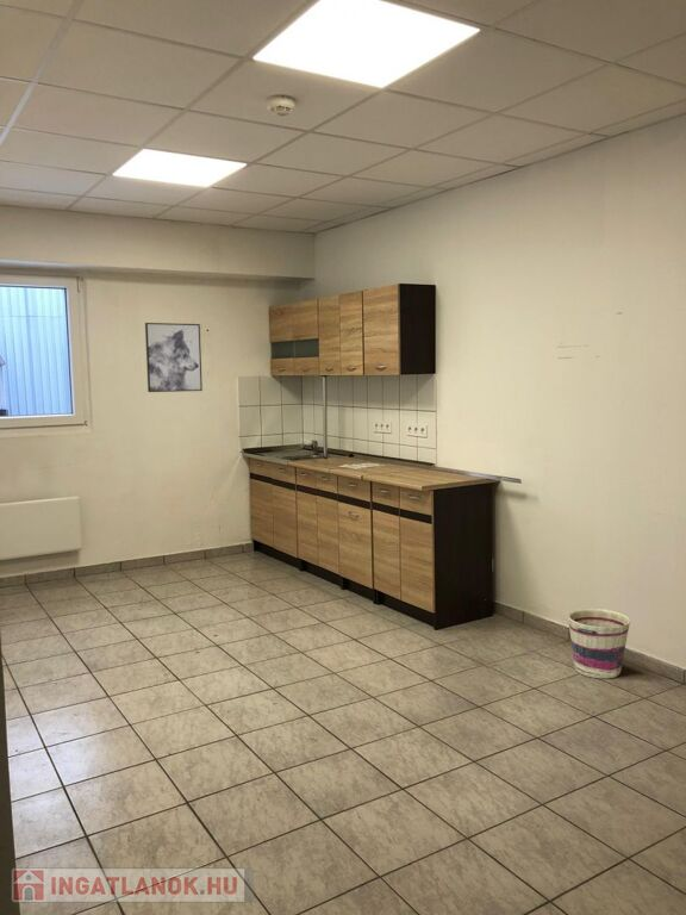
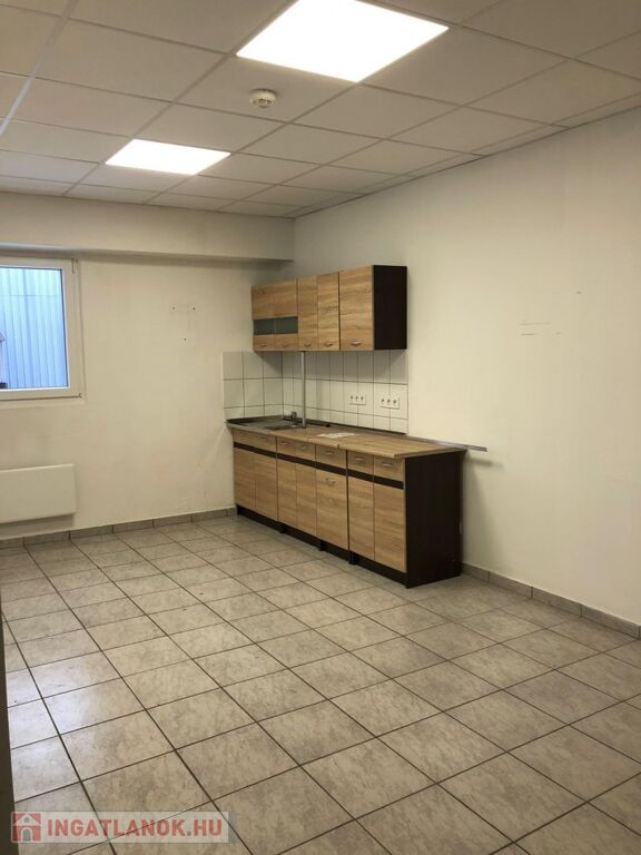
- basket [567,608,631,679]
- wall art [144,322,204,393]
